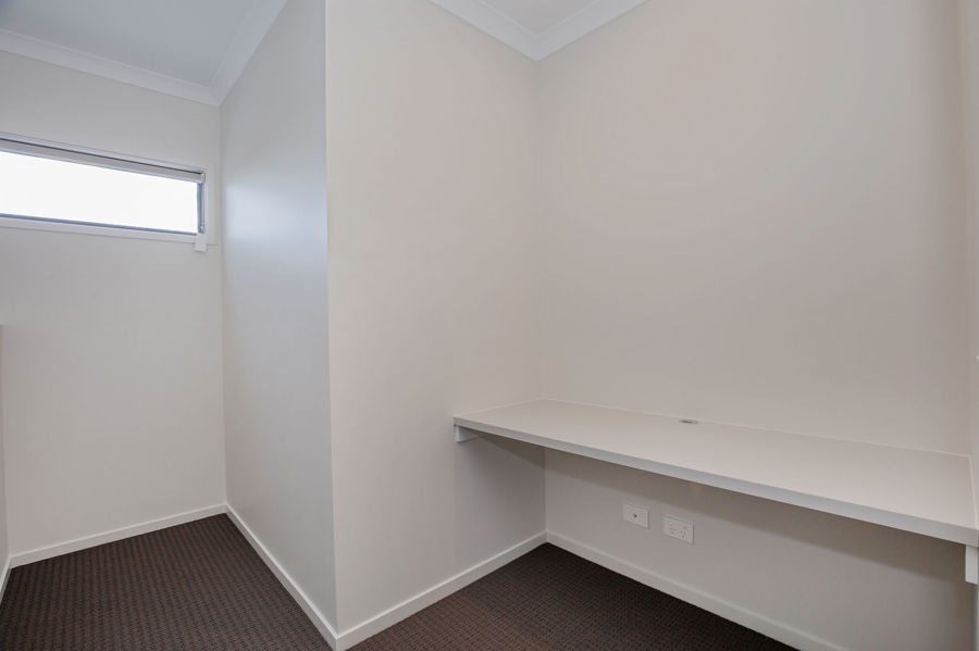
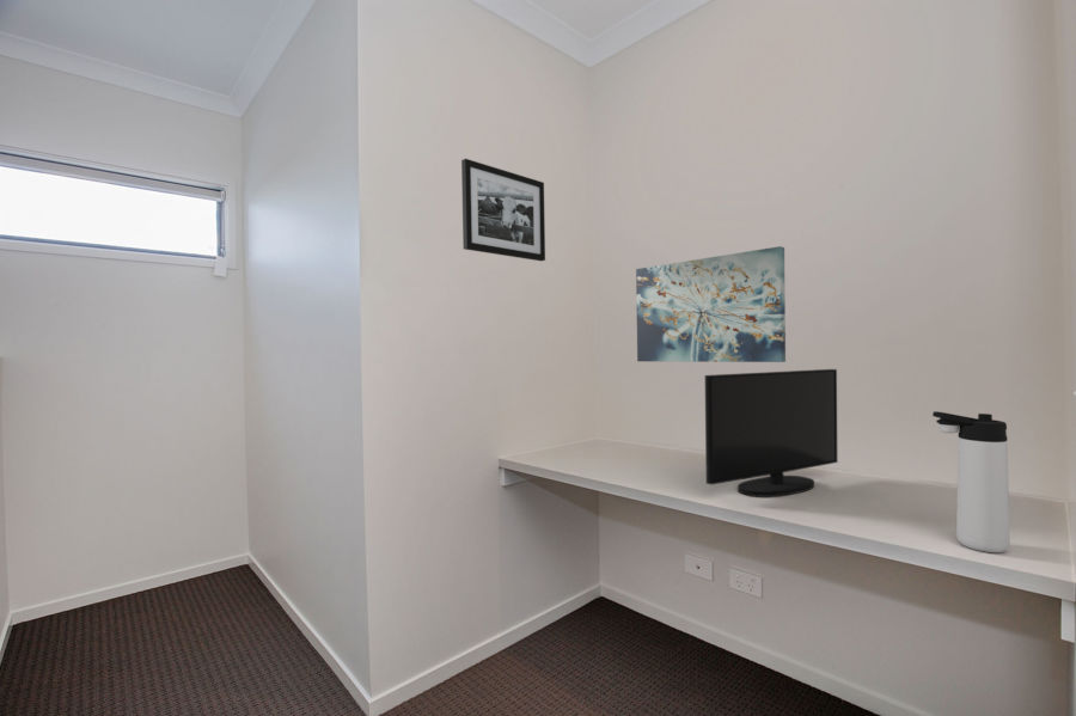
+ picture frame [460,158,546,262]
+ monitor [704,368,839,498]
+ thermos bottle [931,410,1011,553]
+ wall art [635,245,787,363]
